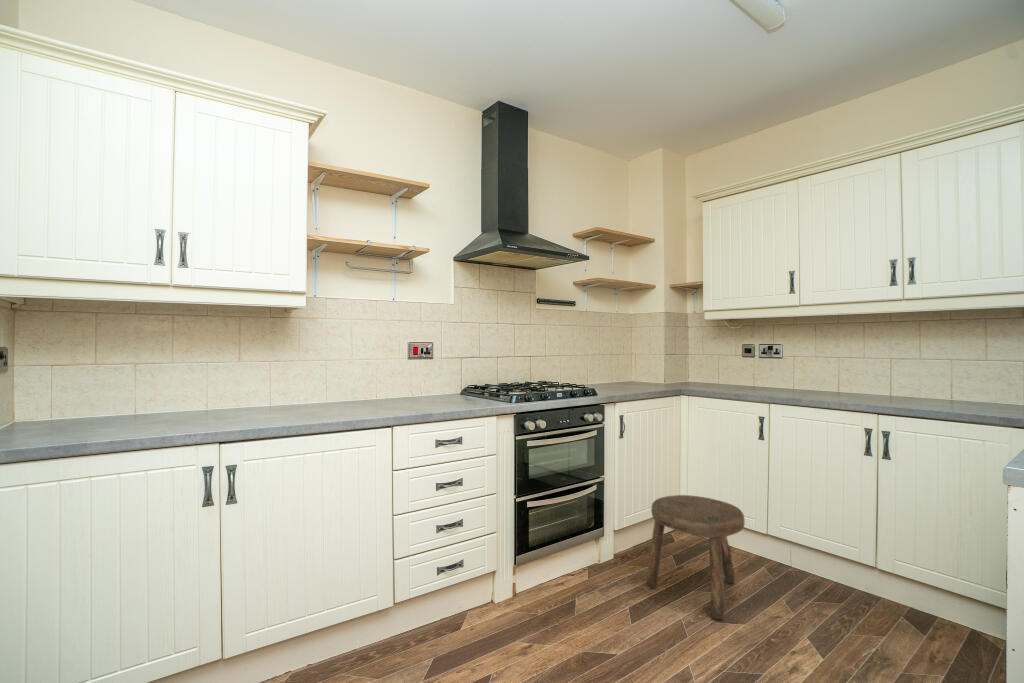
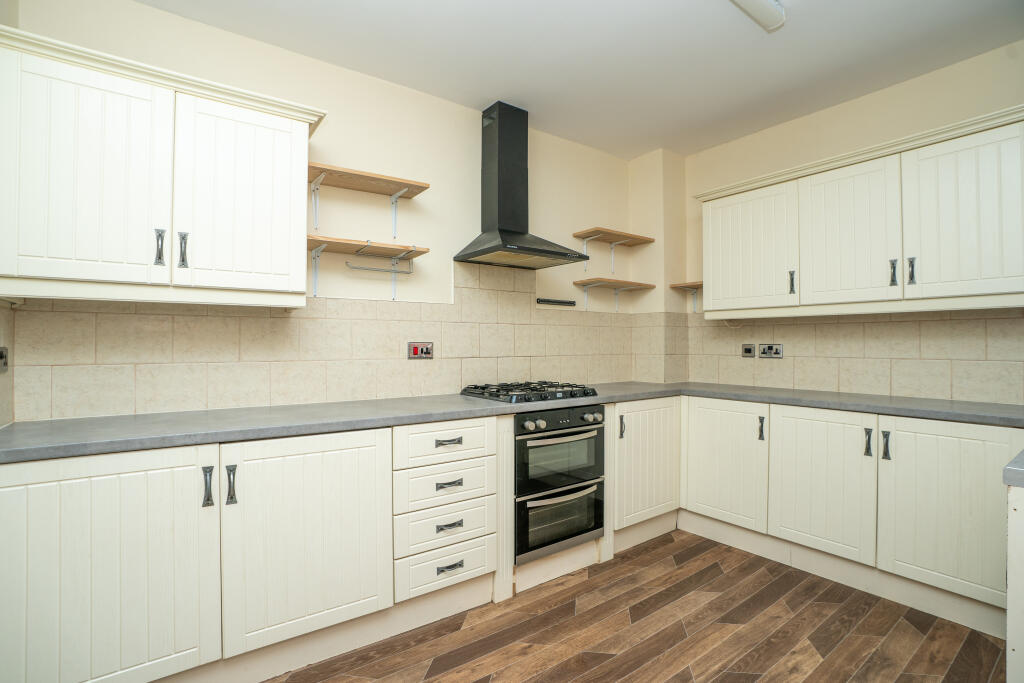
- stool [646,494,745,620]
